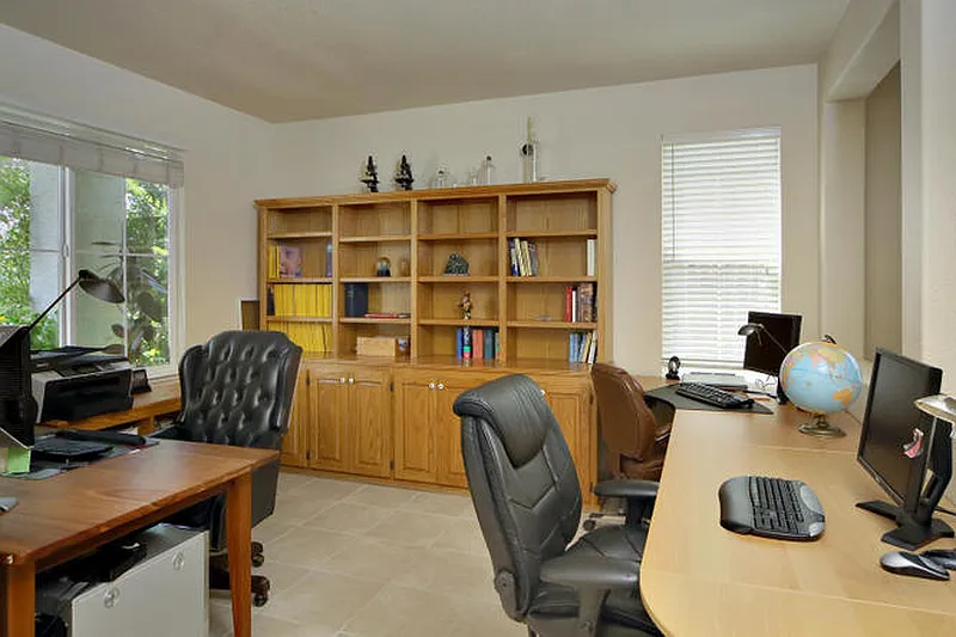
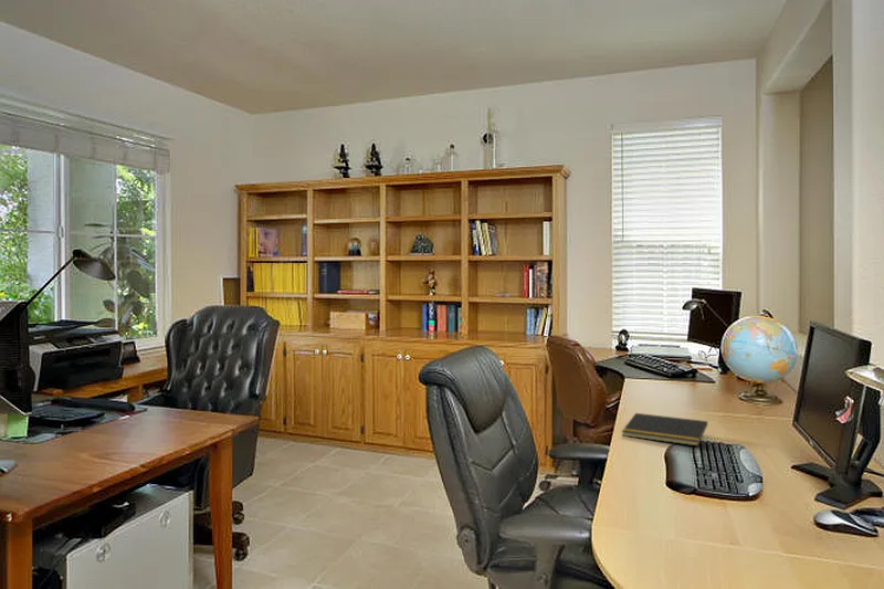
+ notepad [621,412,708,448]
